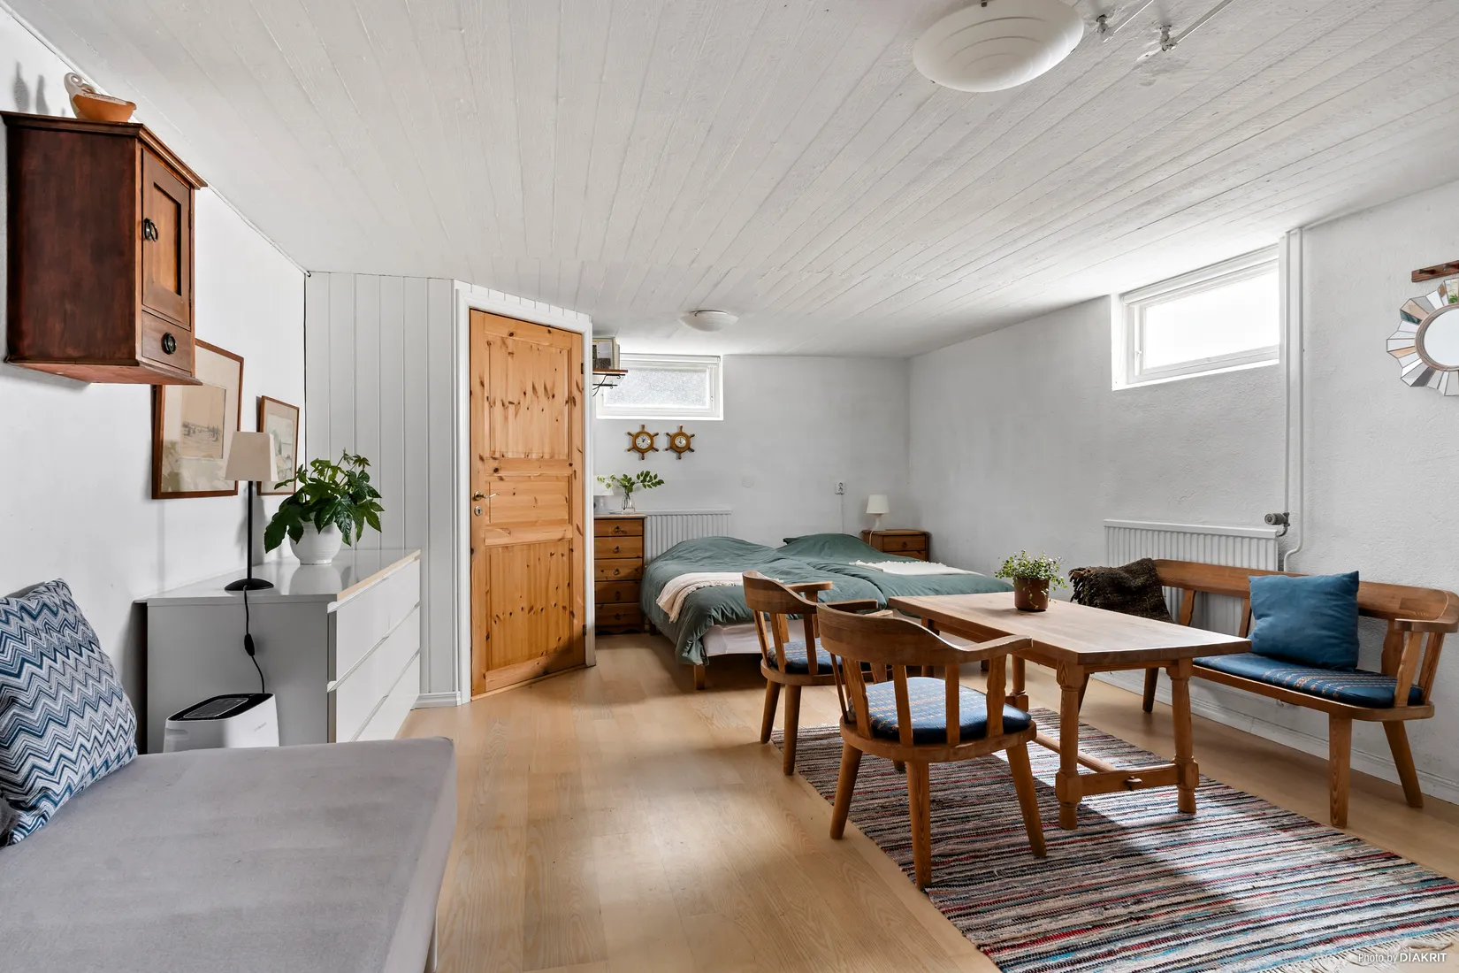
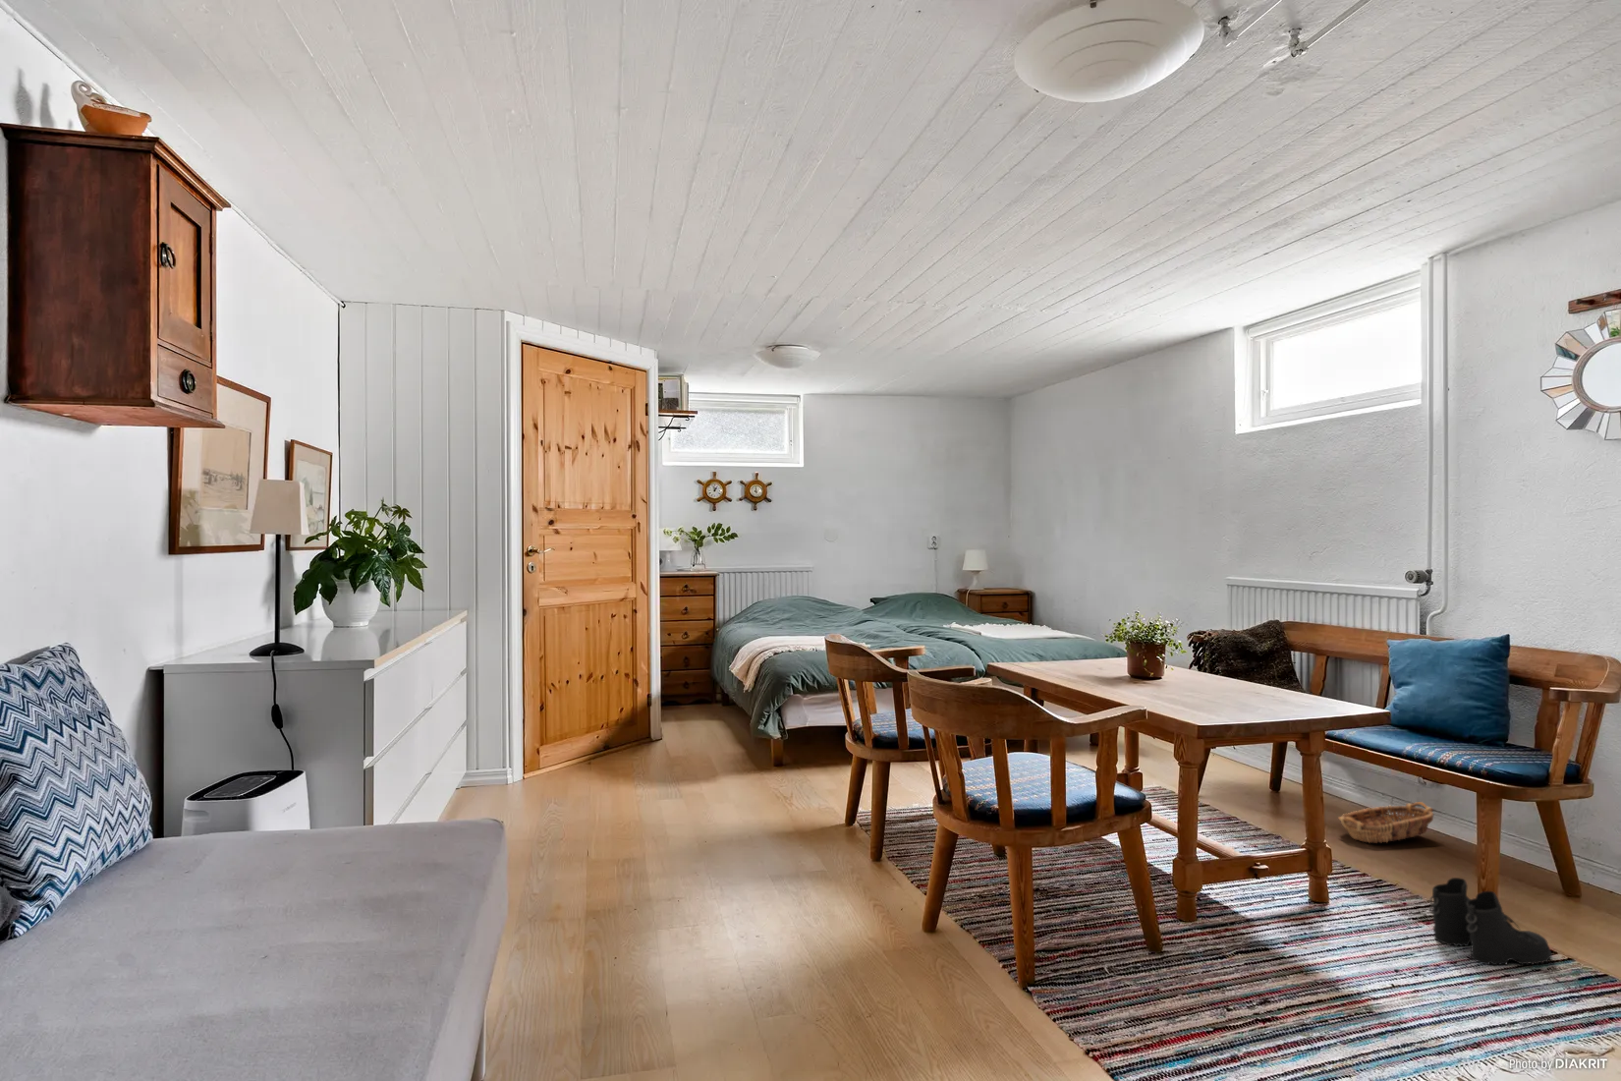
+ basket [1338,801,1434,845]
+ boots [1428,877,1552,966]
